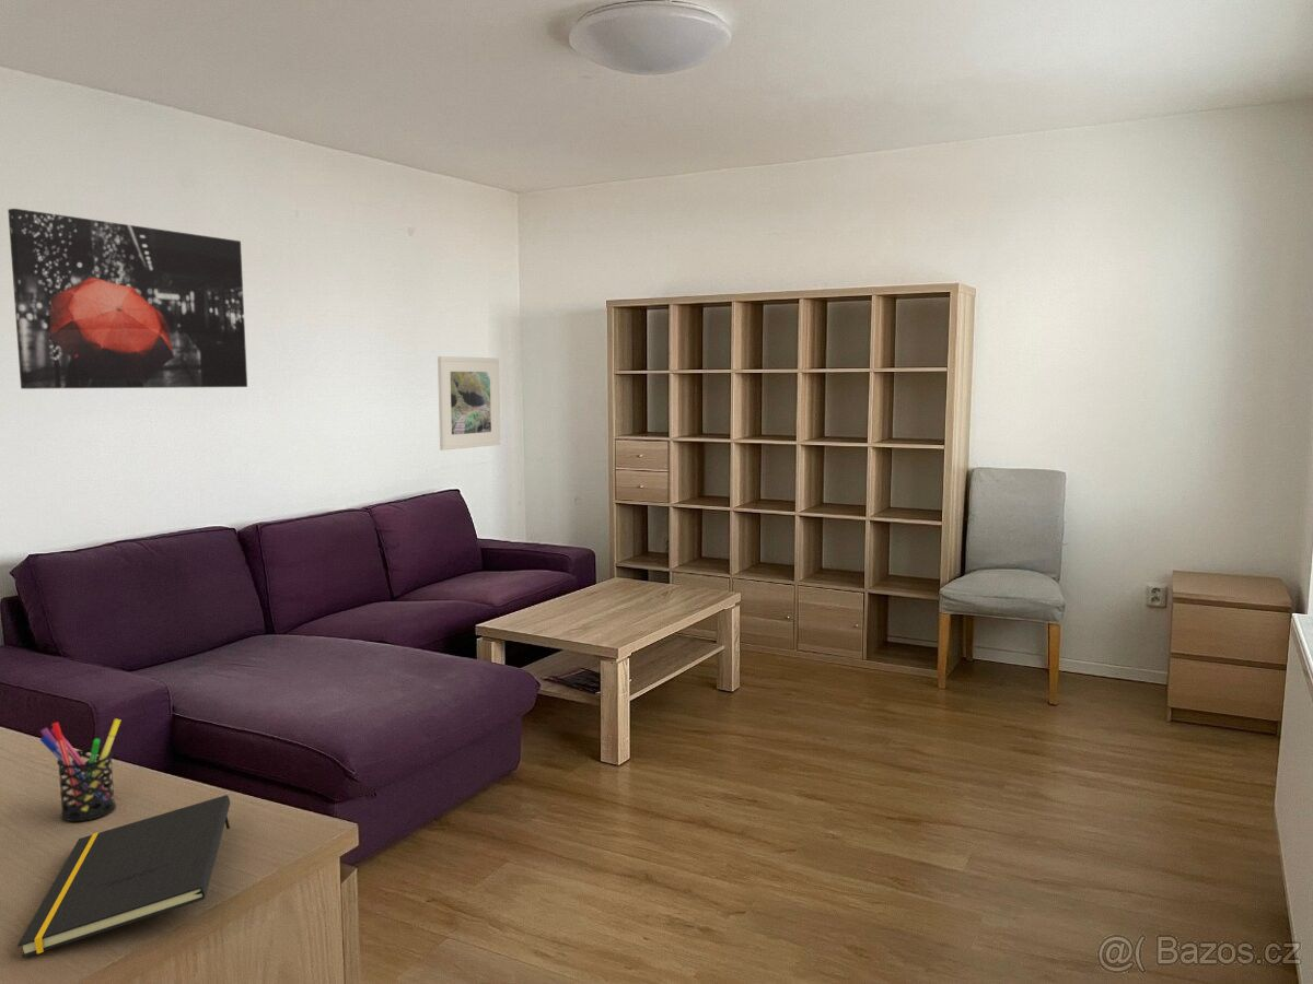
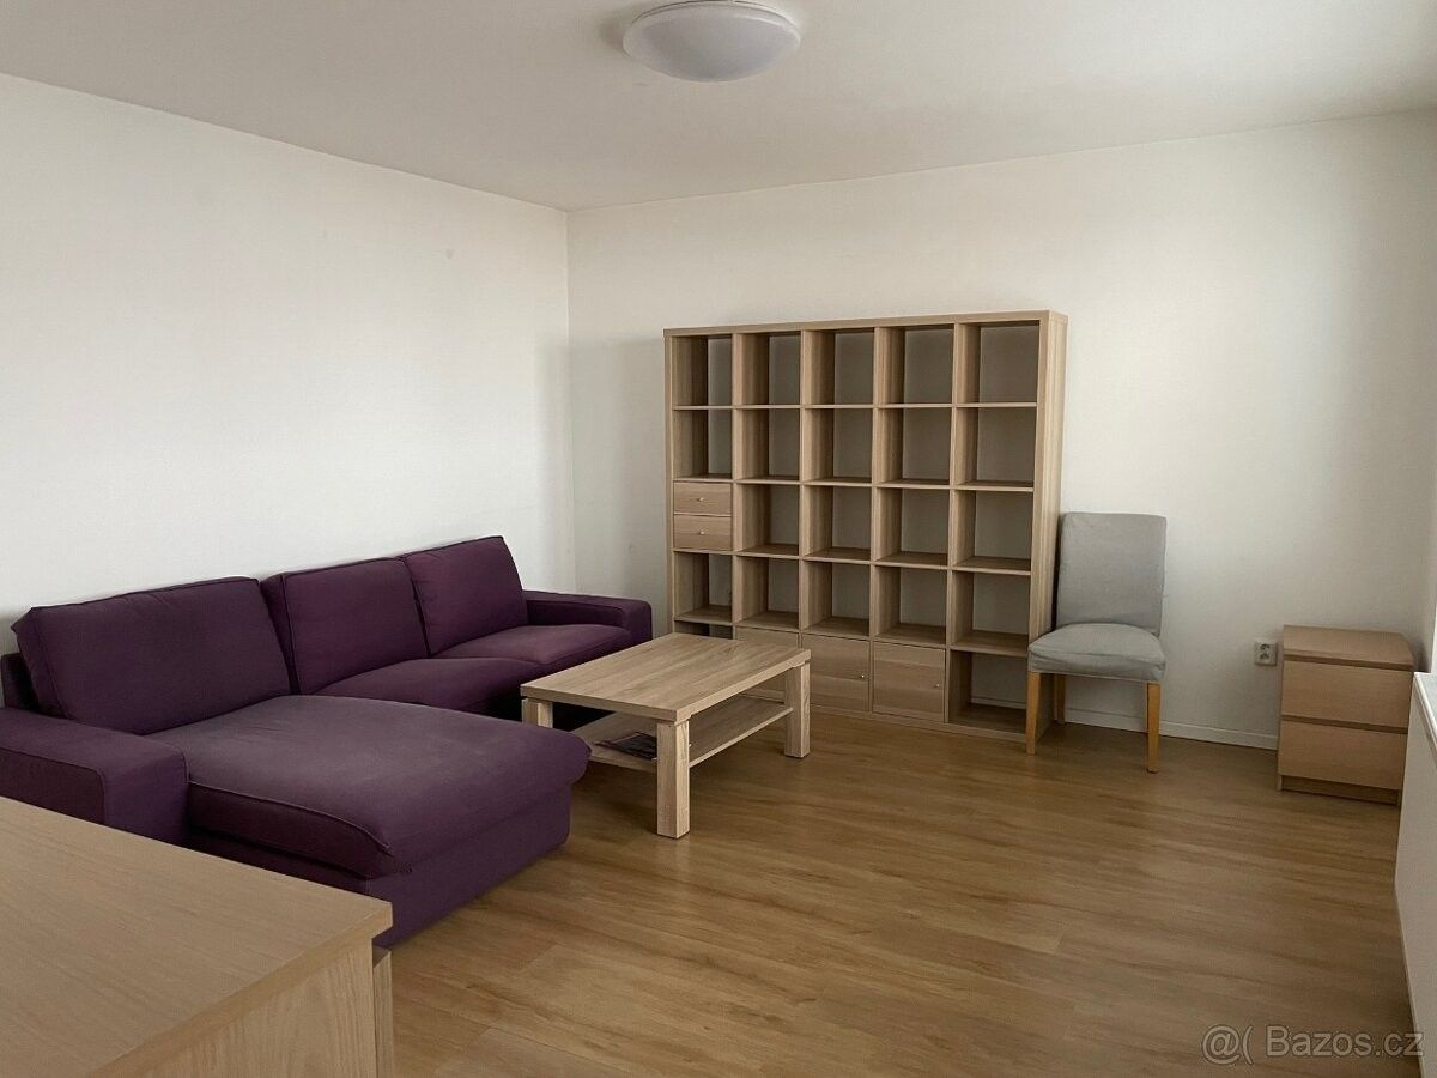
- pen holder [38,717,121,822]
- wall art [7,208,248,390]
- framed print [437,355,501,452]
- notepad [16,794,231,959]
